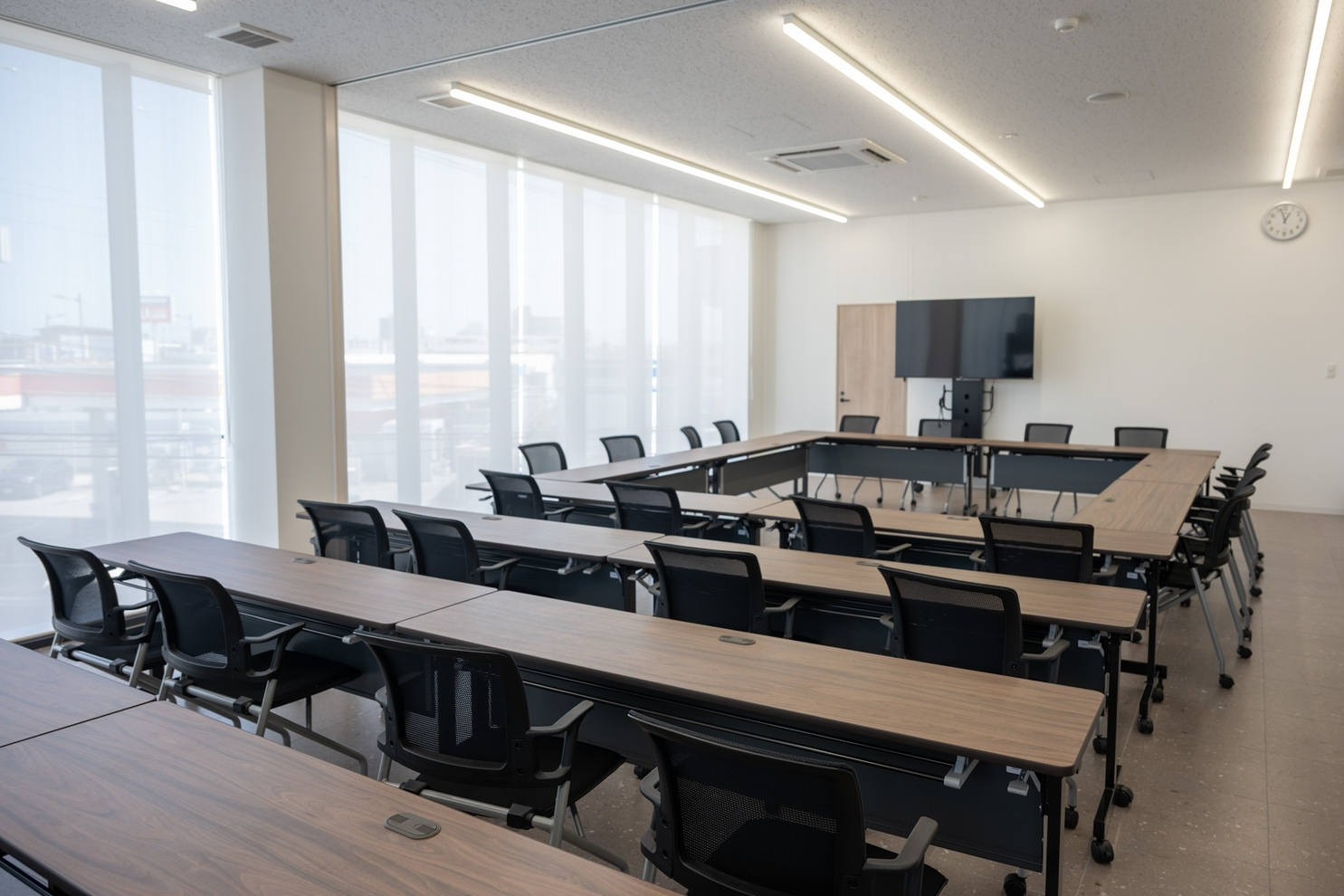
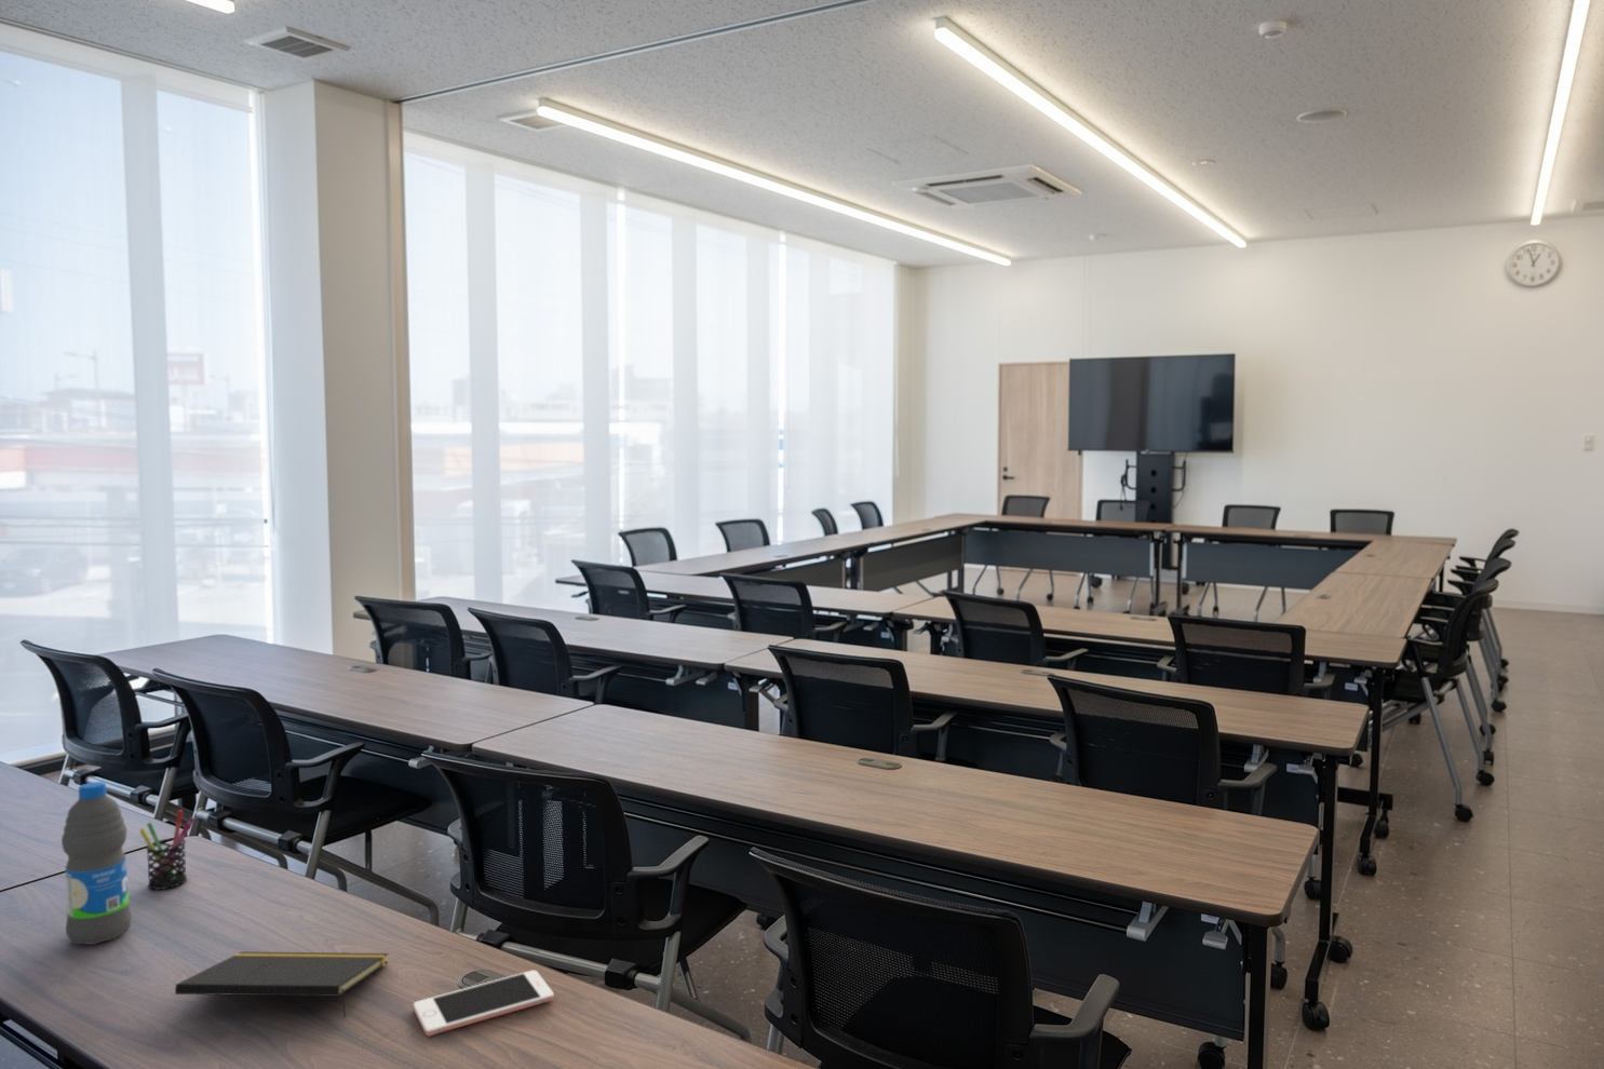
+ notepad [174,950,389,1019]
+ pen holder [138,809,197,891]
+ water bottle [61,780,132,946]
+ cell phone [413,970,555,1037]
